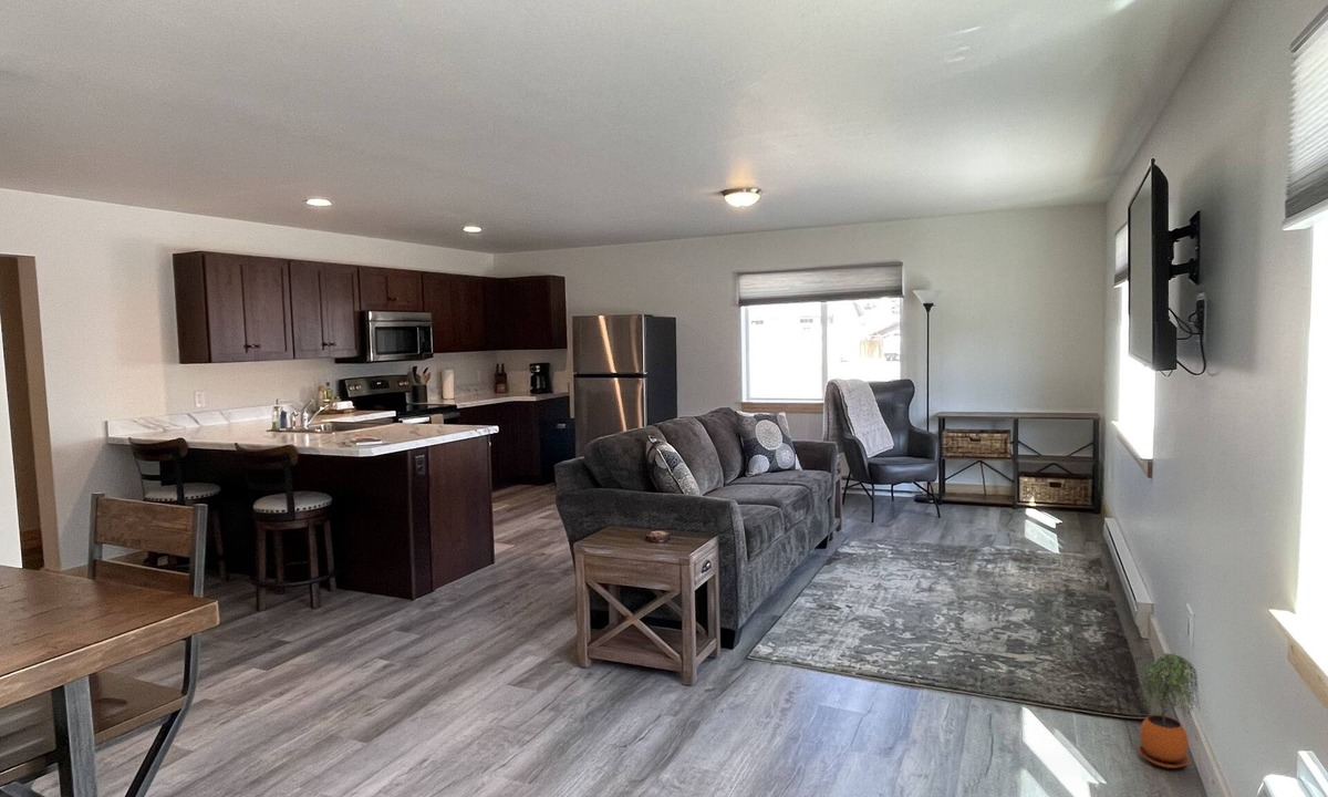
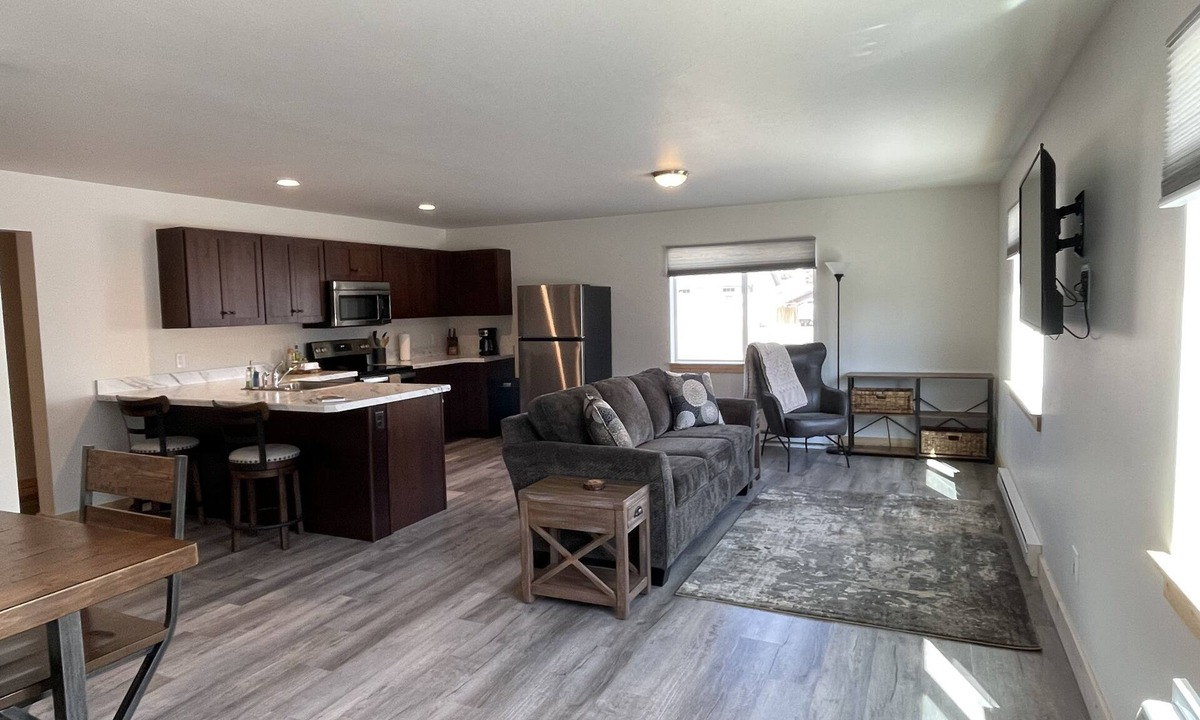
- potted plant [1138,652,1202,769]
